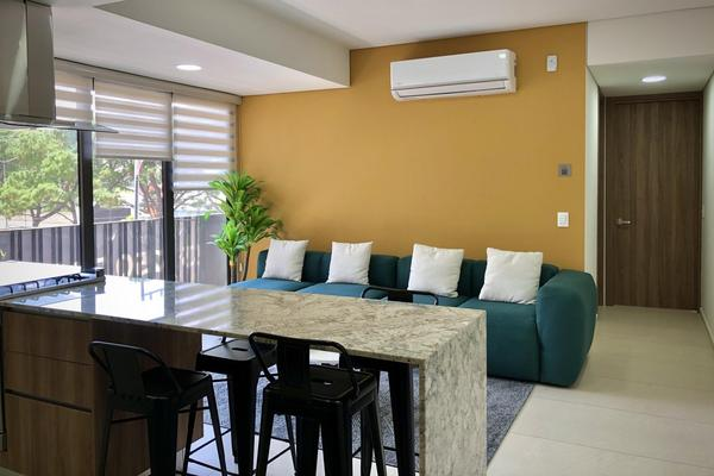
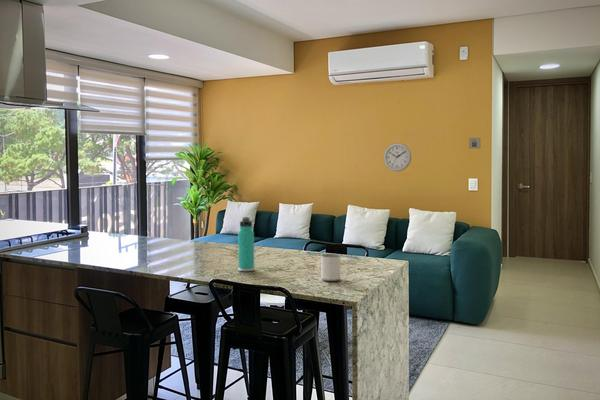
+ mug [320,253,342,282]
+ wall clock [383,142,412,172]
+ thermos bottle [237,216,255,272]
